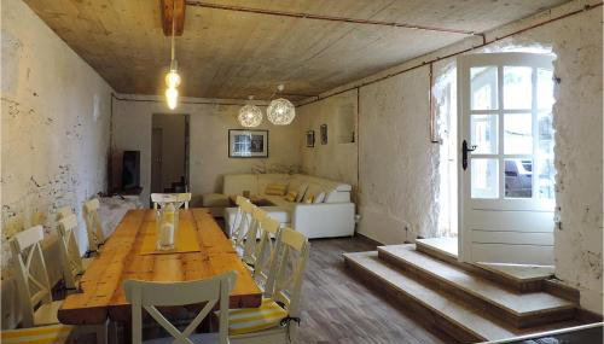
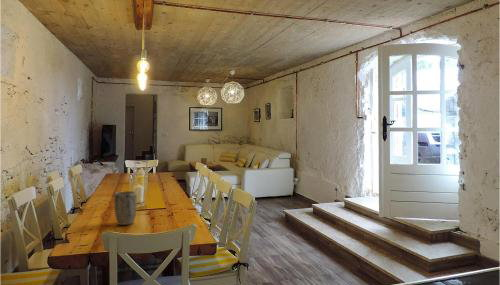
+ plant pot [113,190,138,226]
